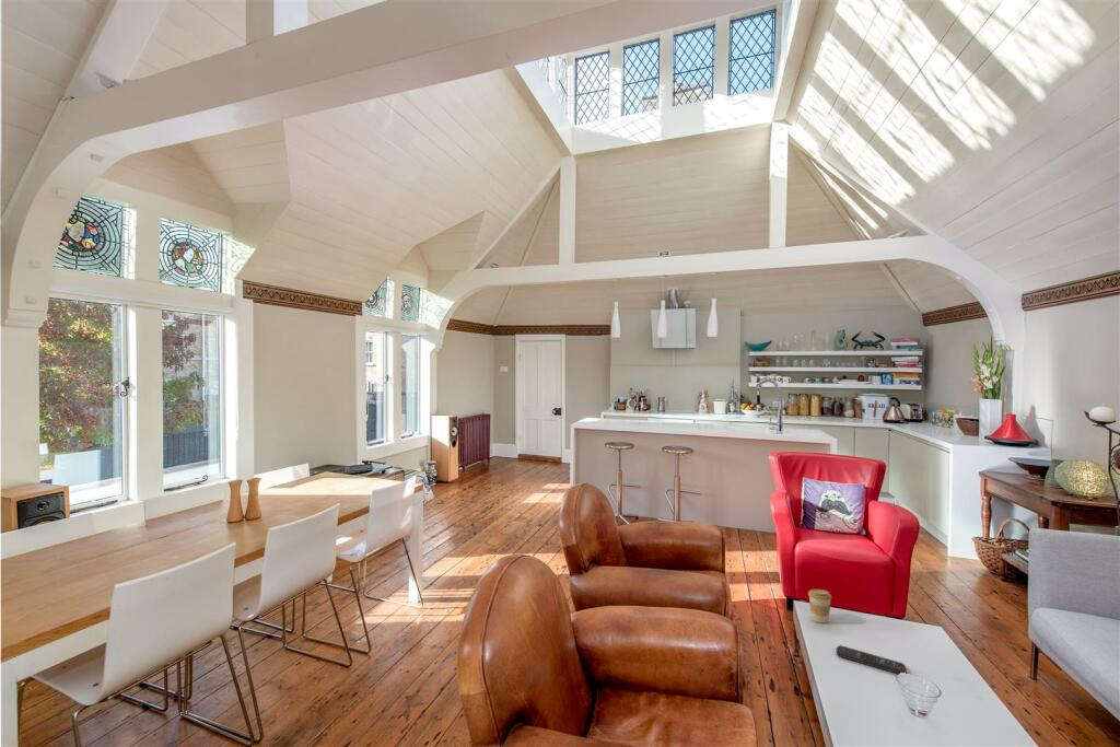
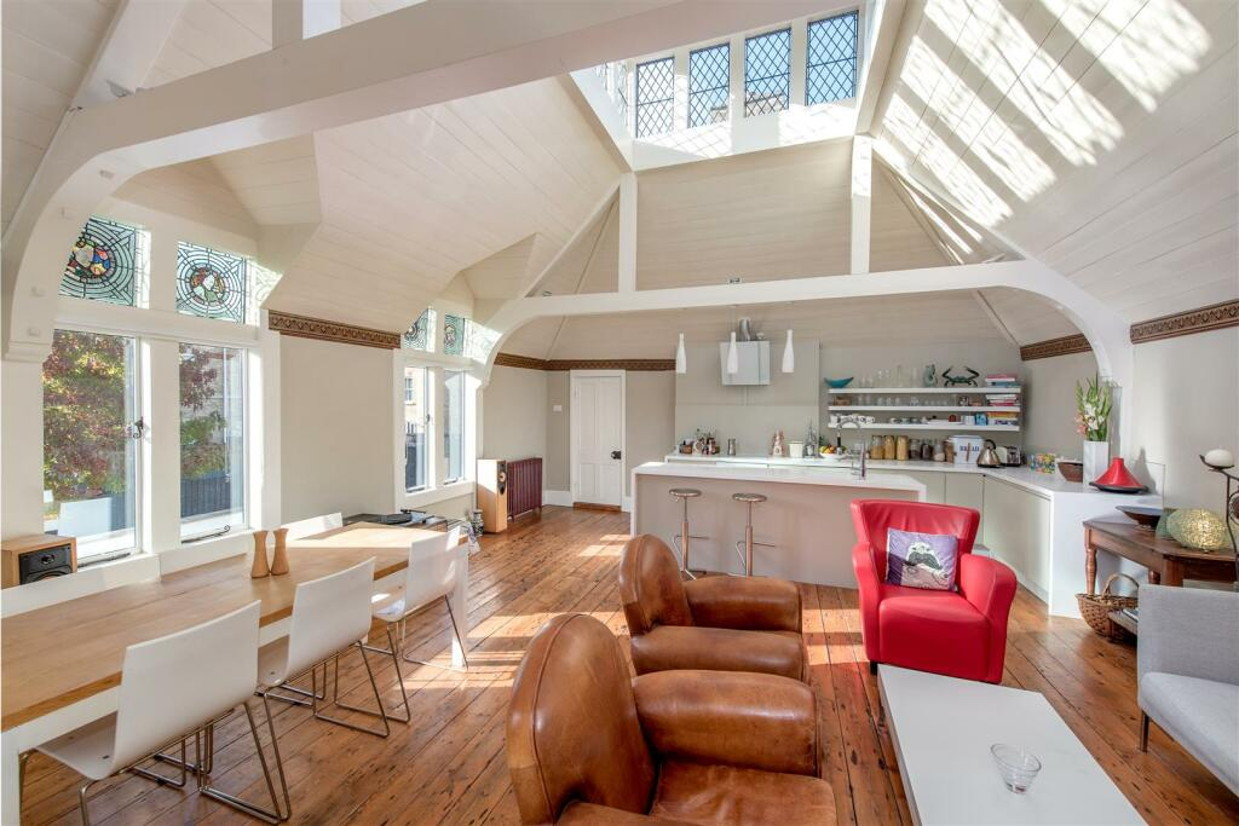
- coffee cup [807,588,832,625]
- remote control [836,644,908,675]
